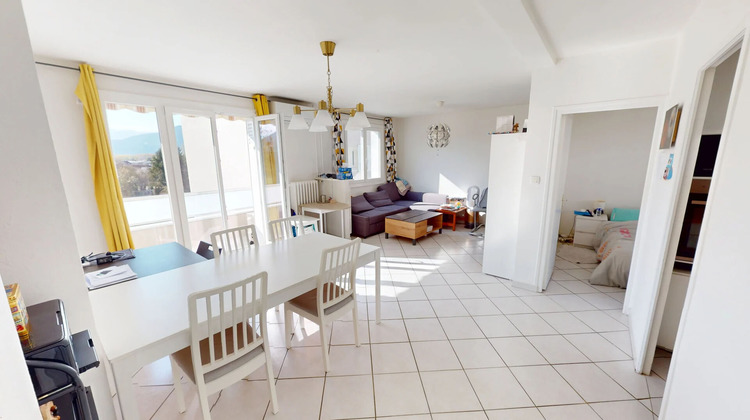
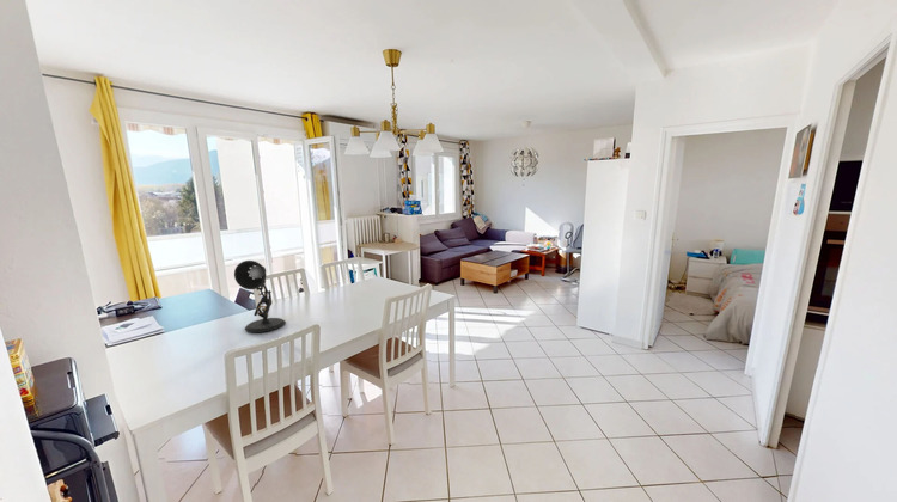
+ desk lamp [233,259,287,333]
